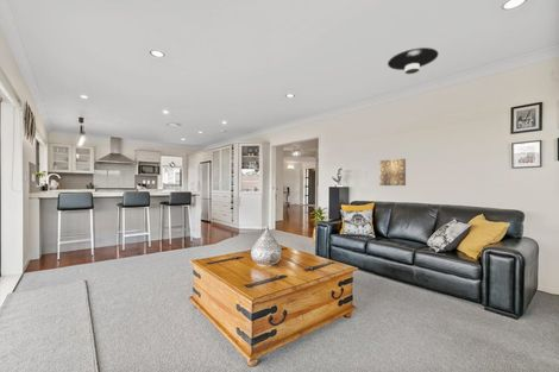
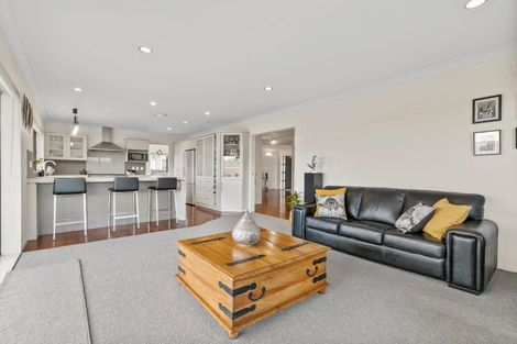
- ceiling light [387,46,440,75]
- wall art [378,158,407,187]
